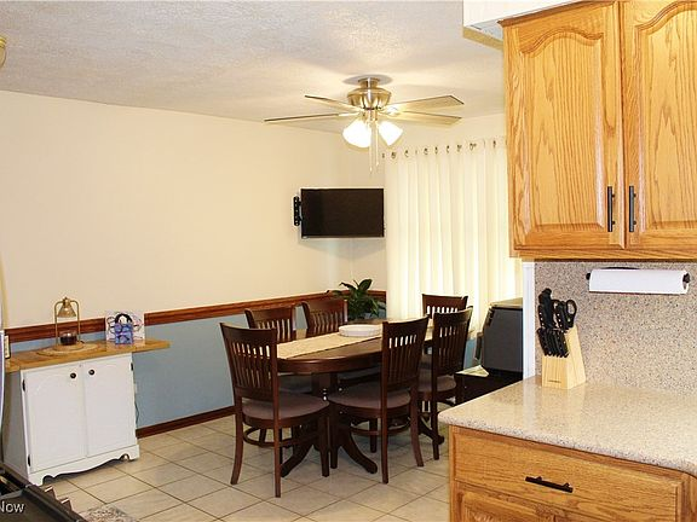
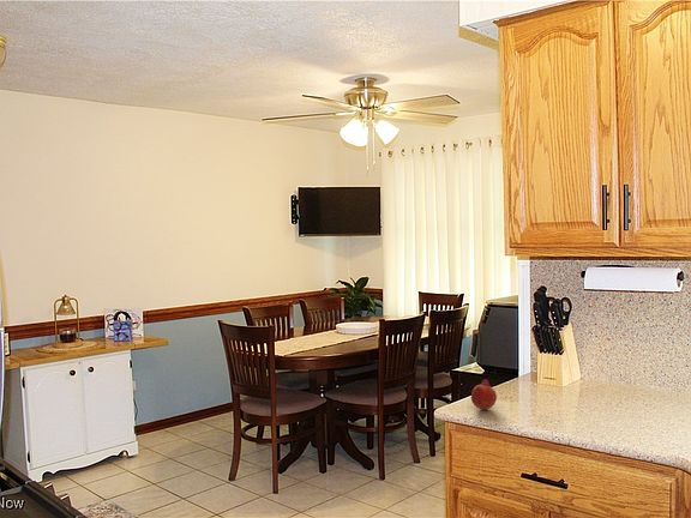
+ fruit [470,378,498,411]
